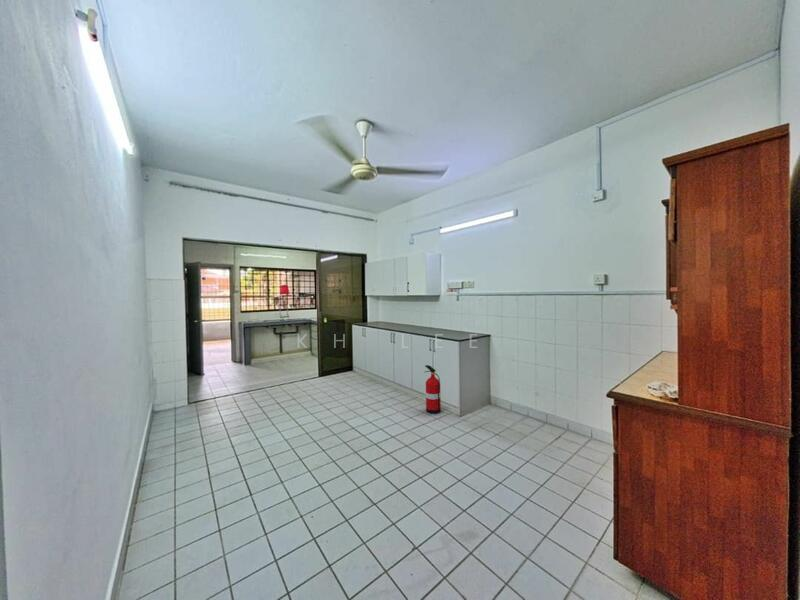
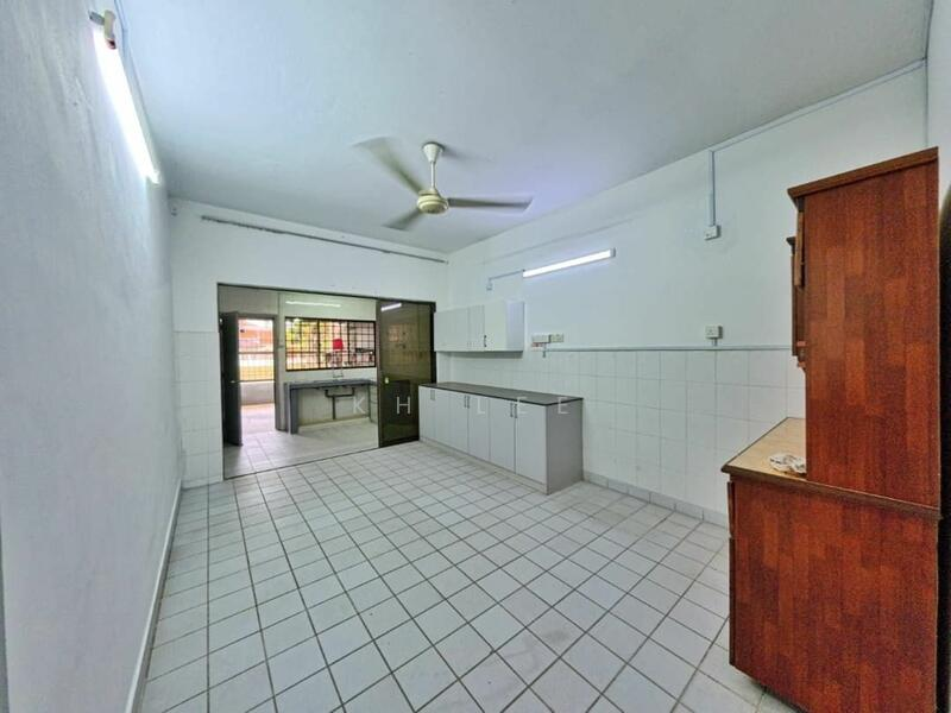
- fire extinguisher [424,364,442,415]
